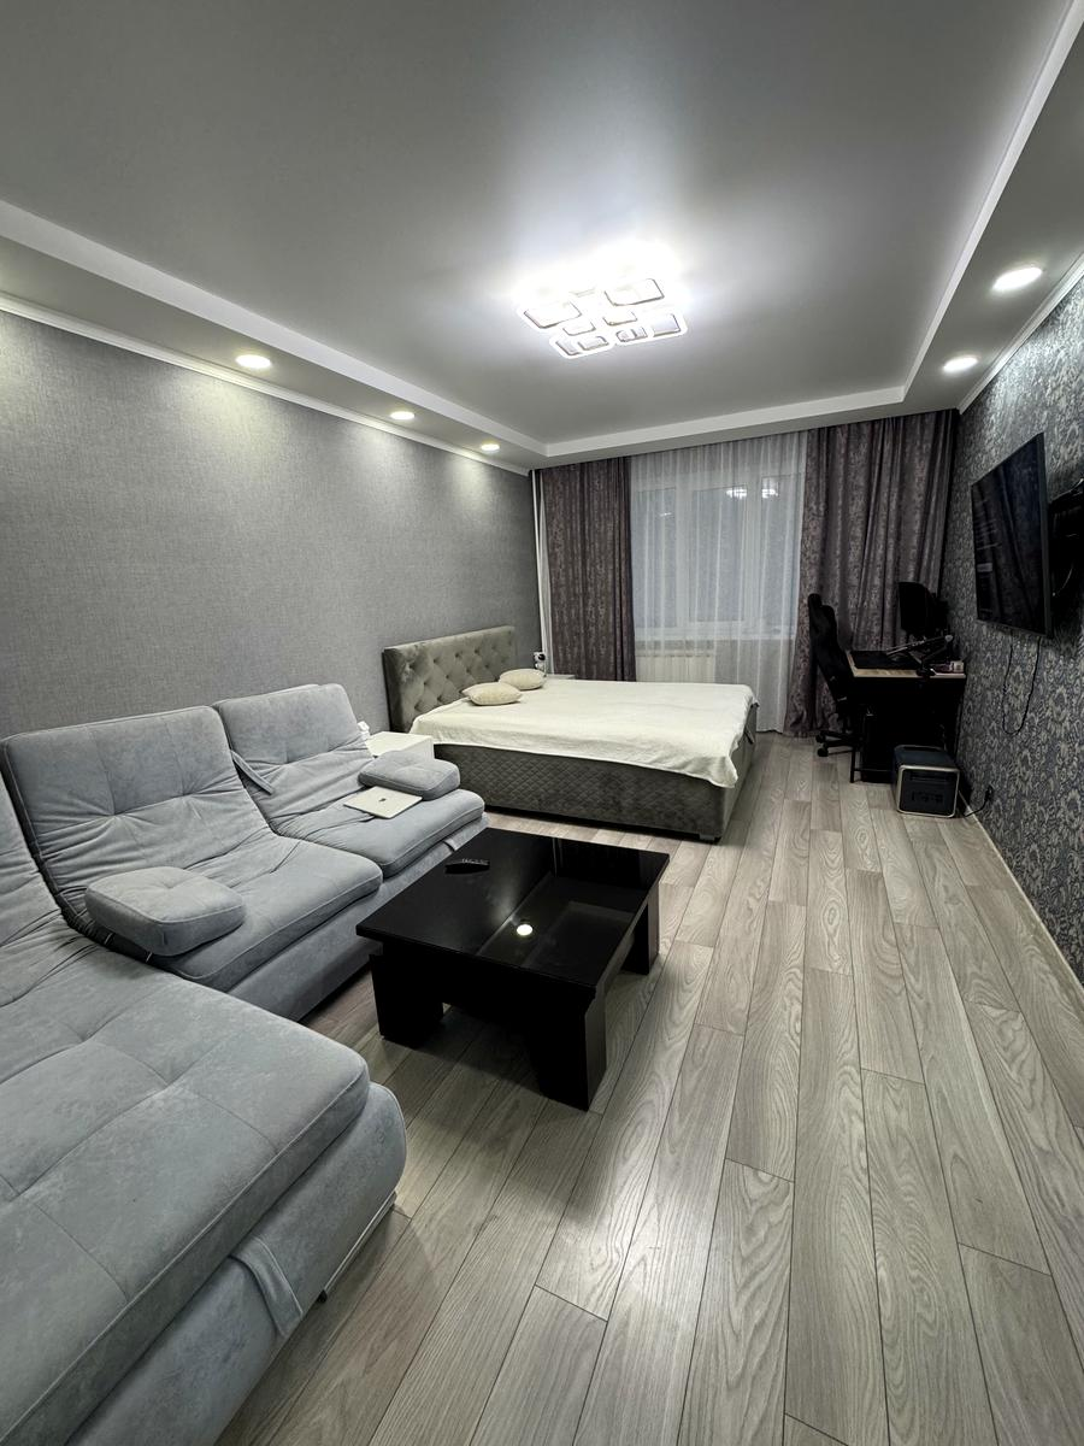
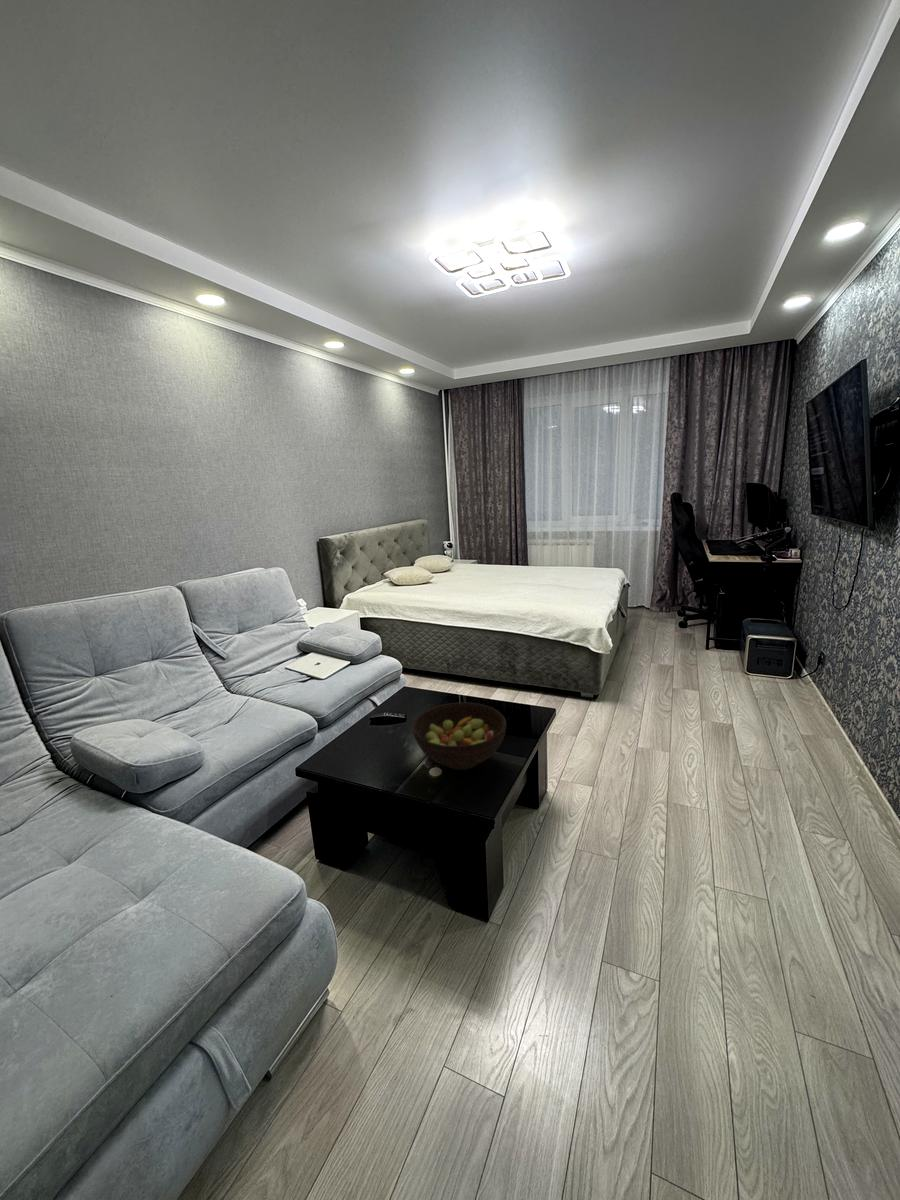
+ fruit bowl [412,701,507,771]
